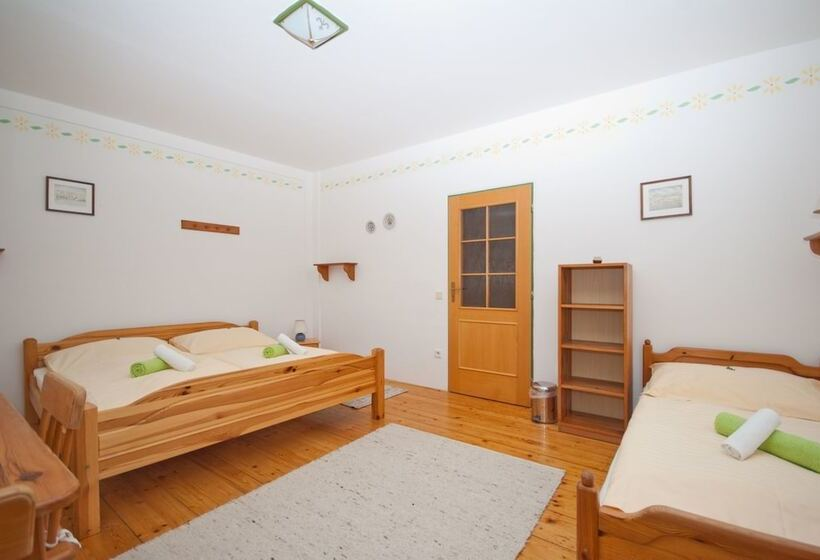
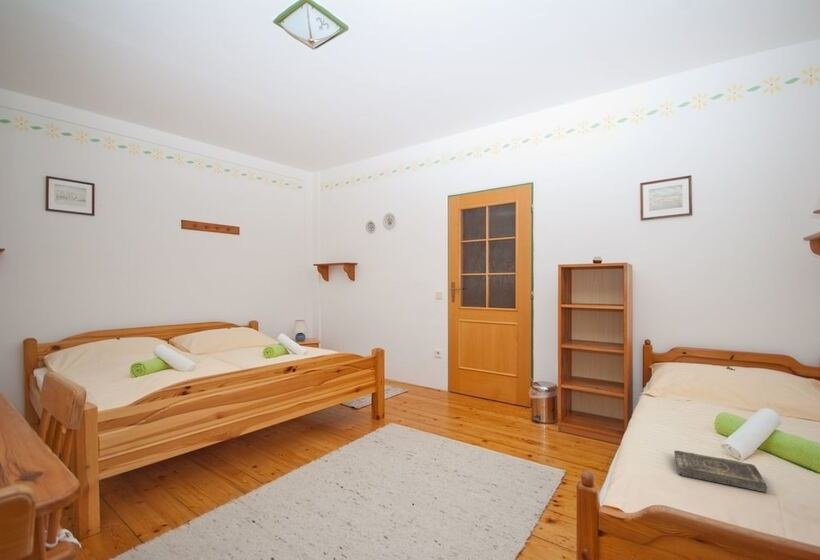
+ book [673,450,768,493]
